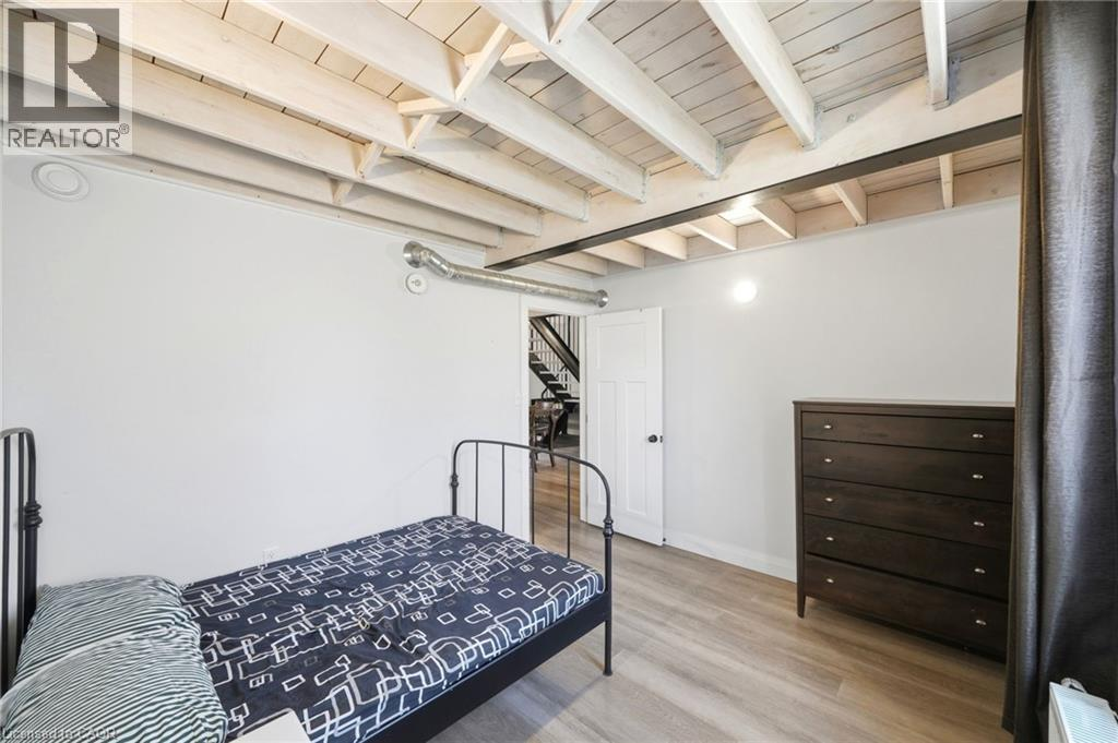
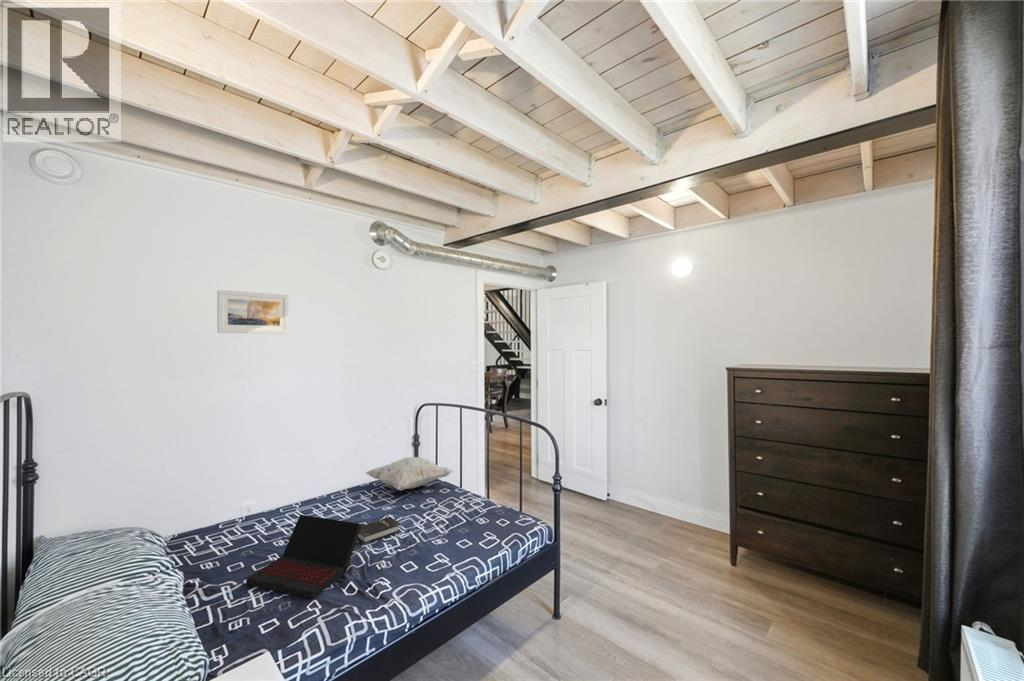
+ hardback book [357,516,402,546]
+ laptop [246,514,363,600]
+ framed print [216,289,289,335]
+ decorative pillow [365,456,455,492]
